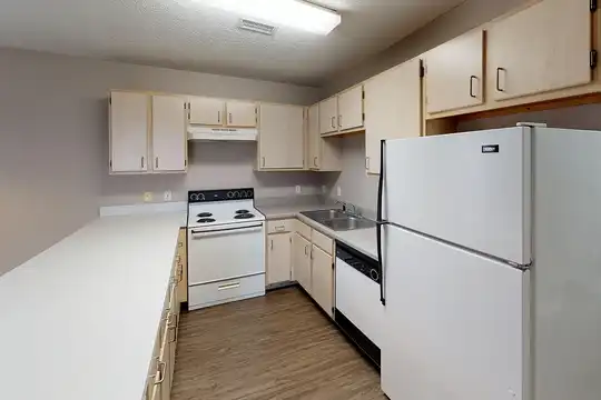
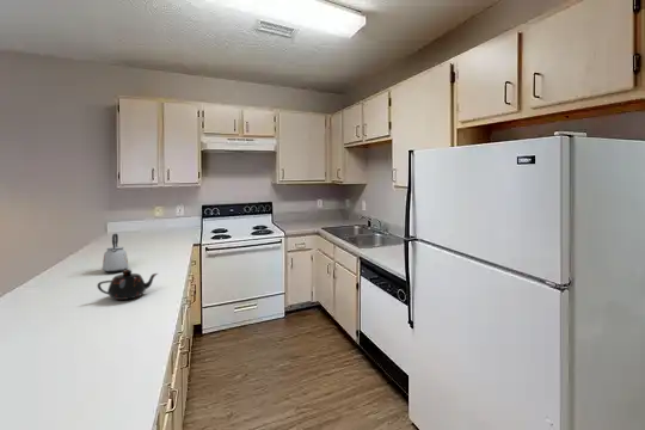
+ teapot [97,269,159,301]
+ kettle [102,233,130,274]
